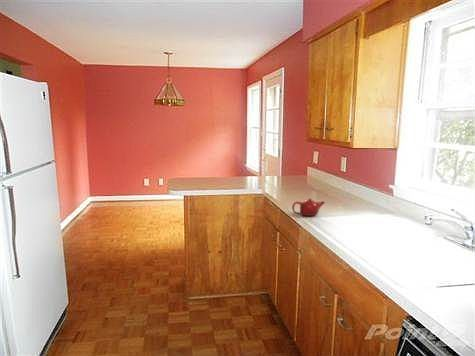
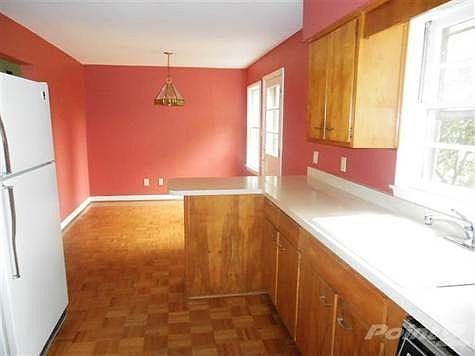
- teapot [291,198,326,217]
